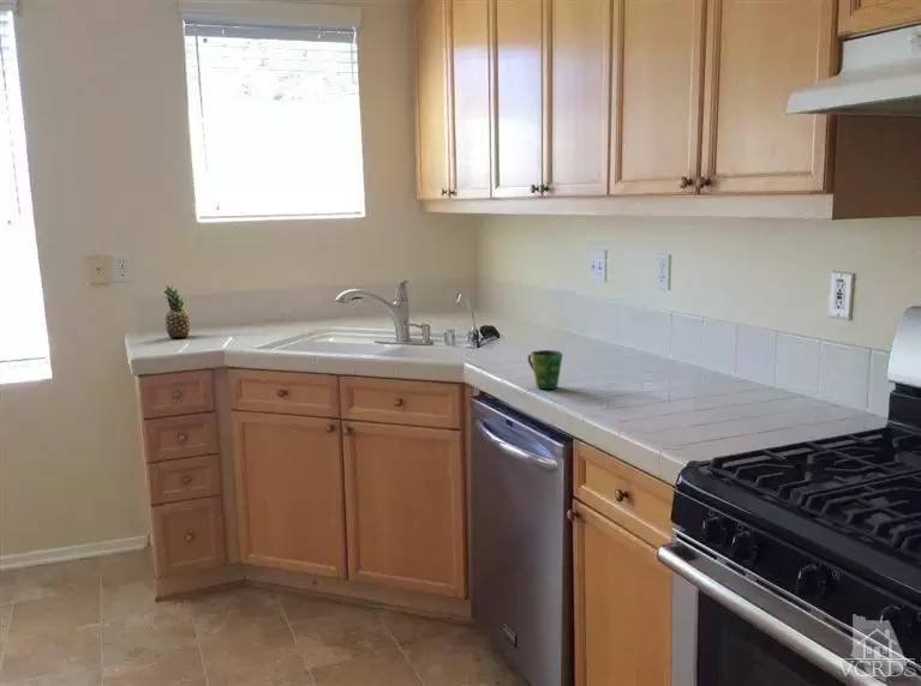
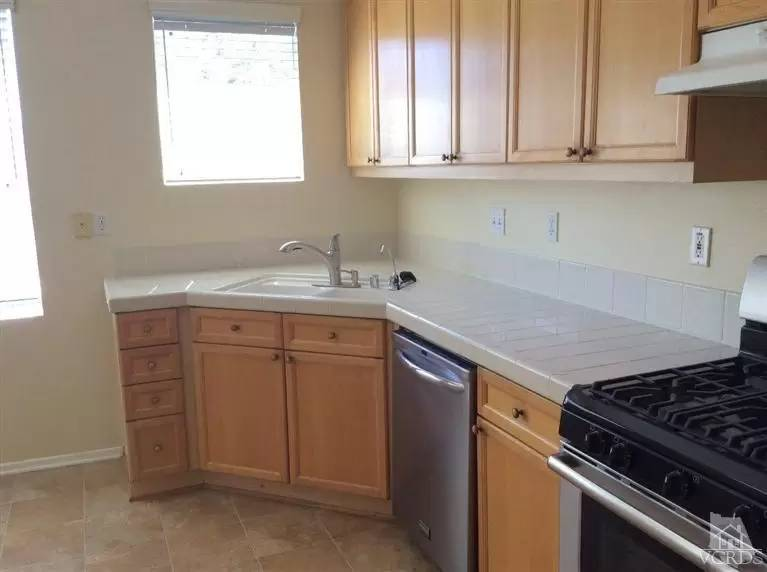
- cup [527,349,564,390]
- fruit [162,284,191,338]
